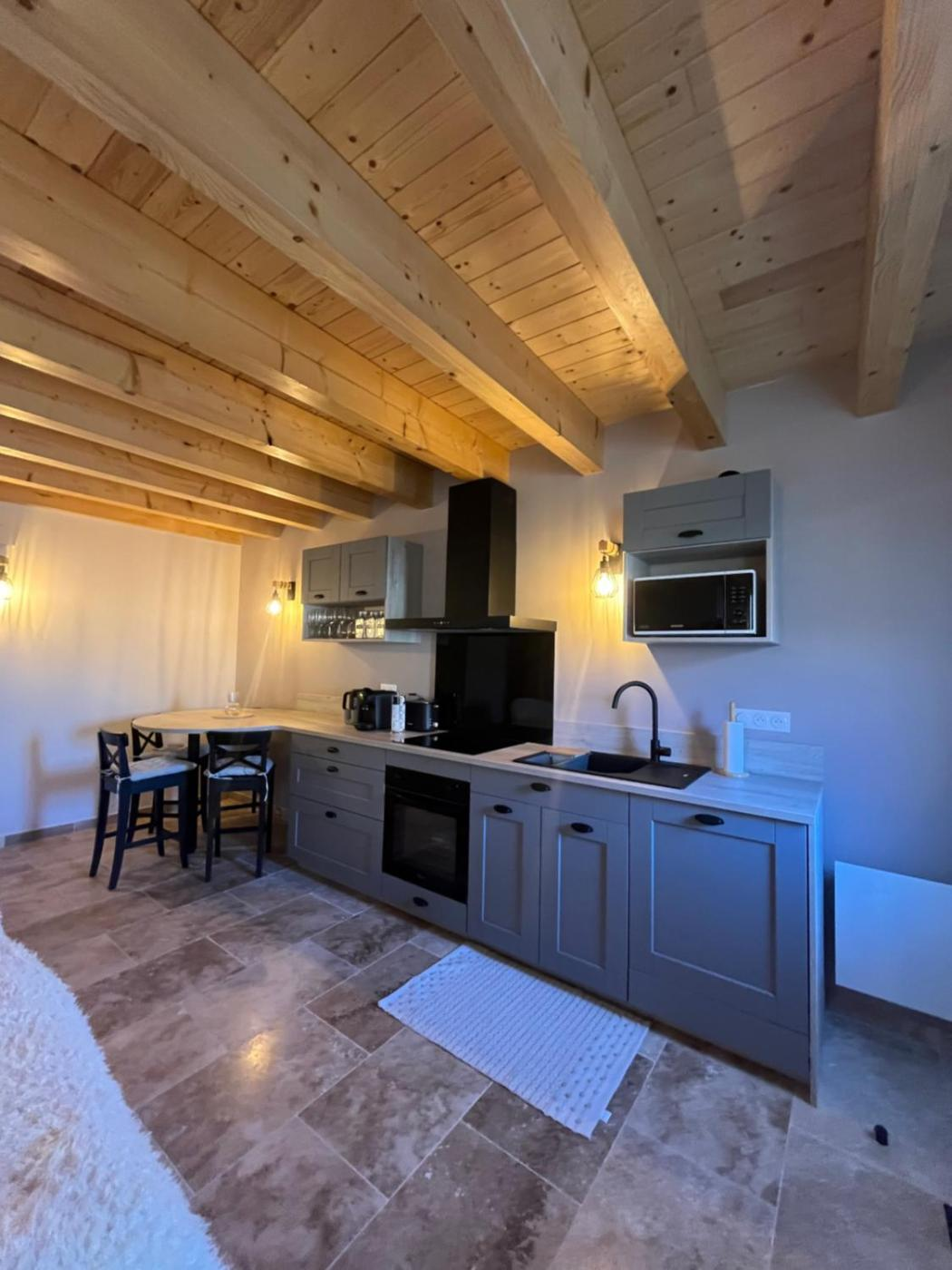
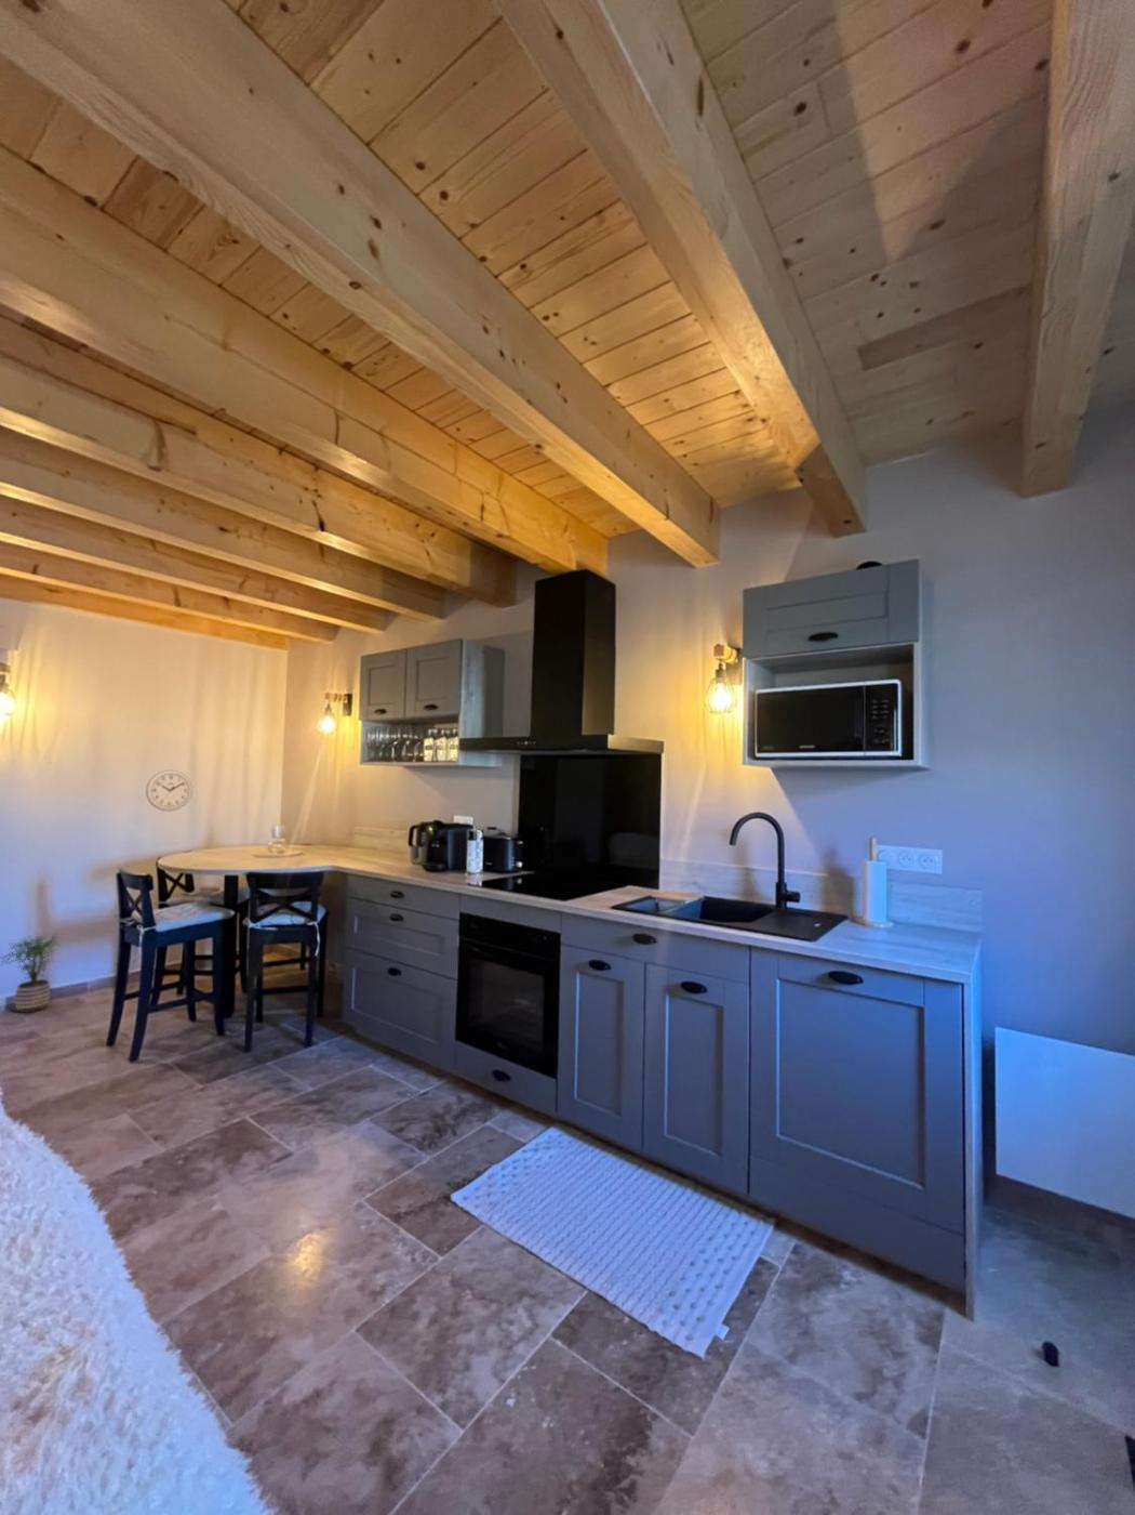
+ wall clock [144,769,193,812]
+ potted plant [0,932,63,1014]
